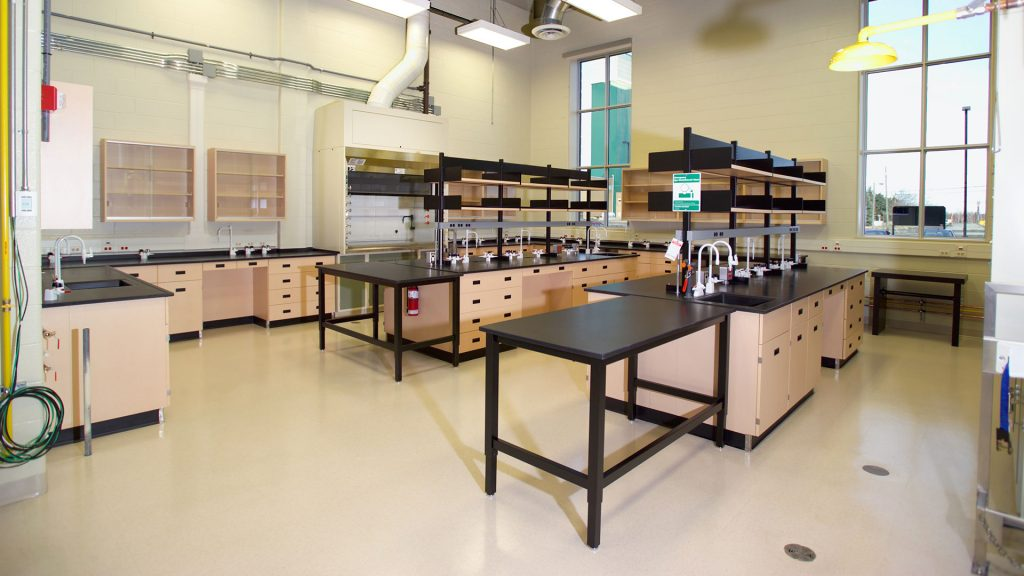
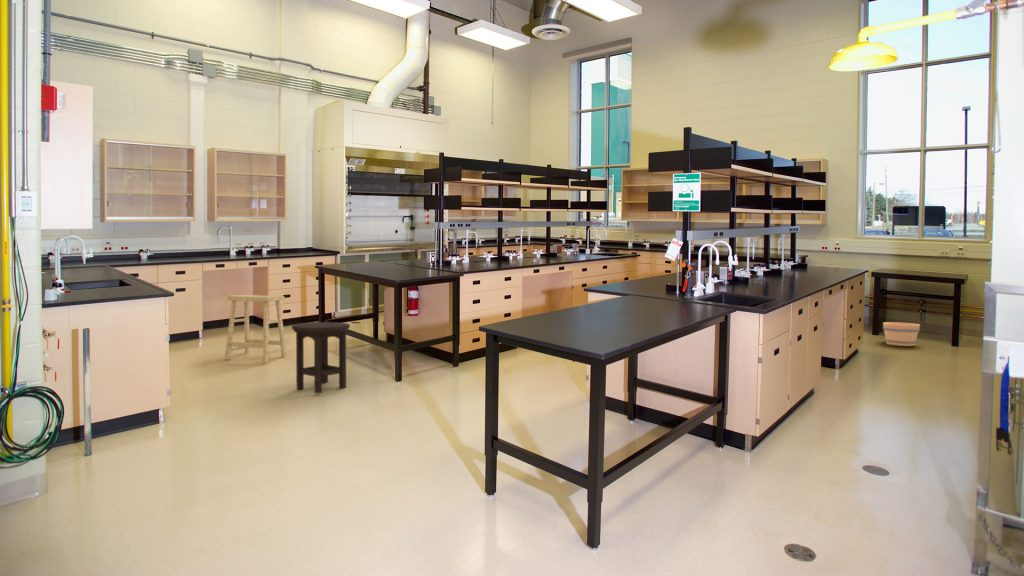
+ bucket [881,321,921,347]
+ stool [291,321,351,394]
+ stool [224,294,288,363]
